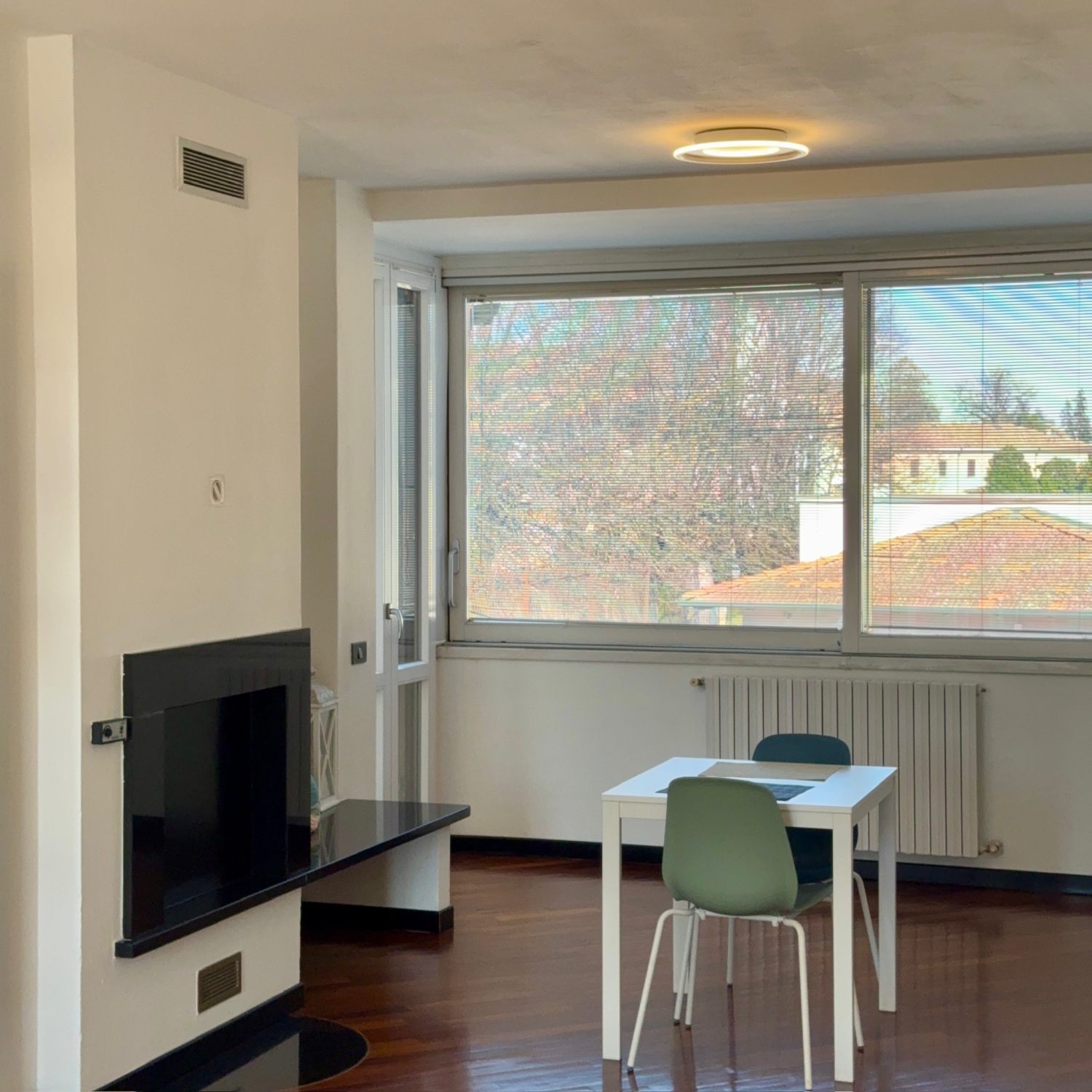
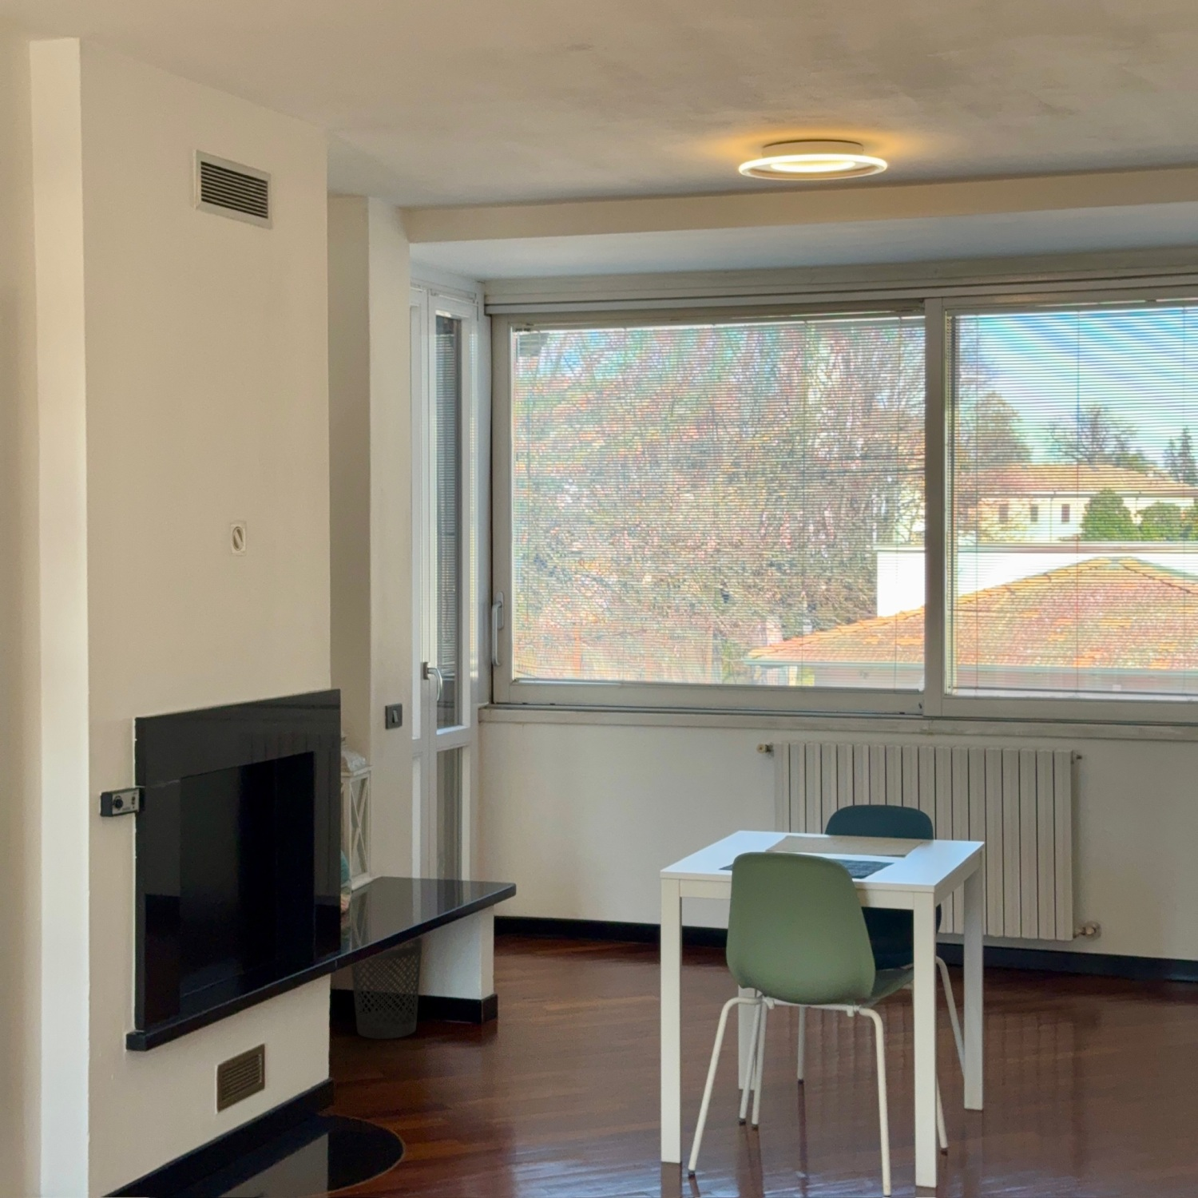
+ wastebasket [351,937,423,1040]
